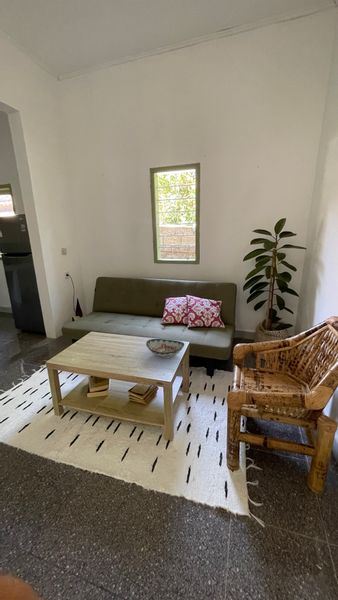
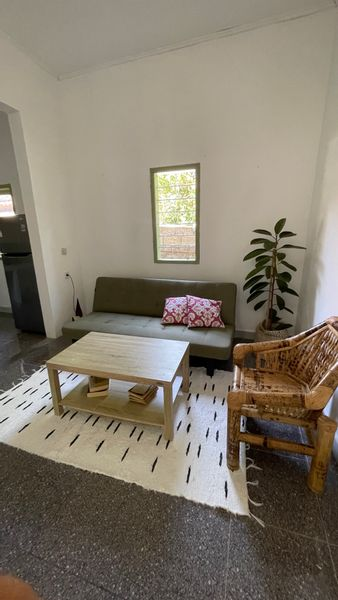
- decorative bowl [145,338,185,359]
